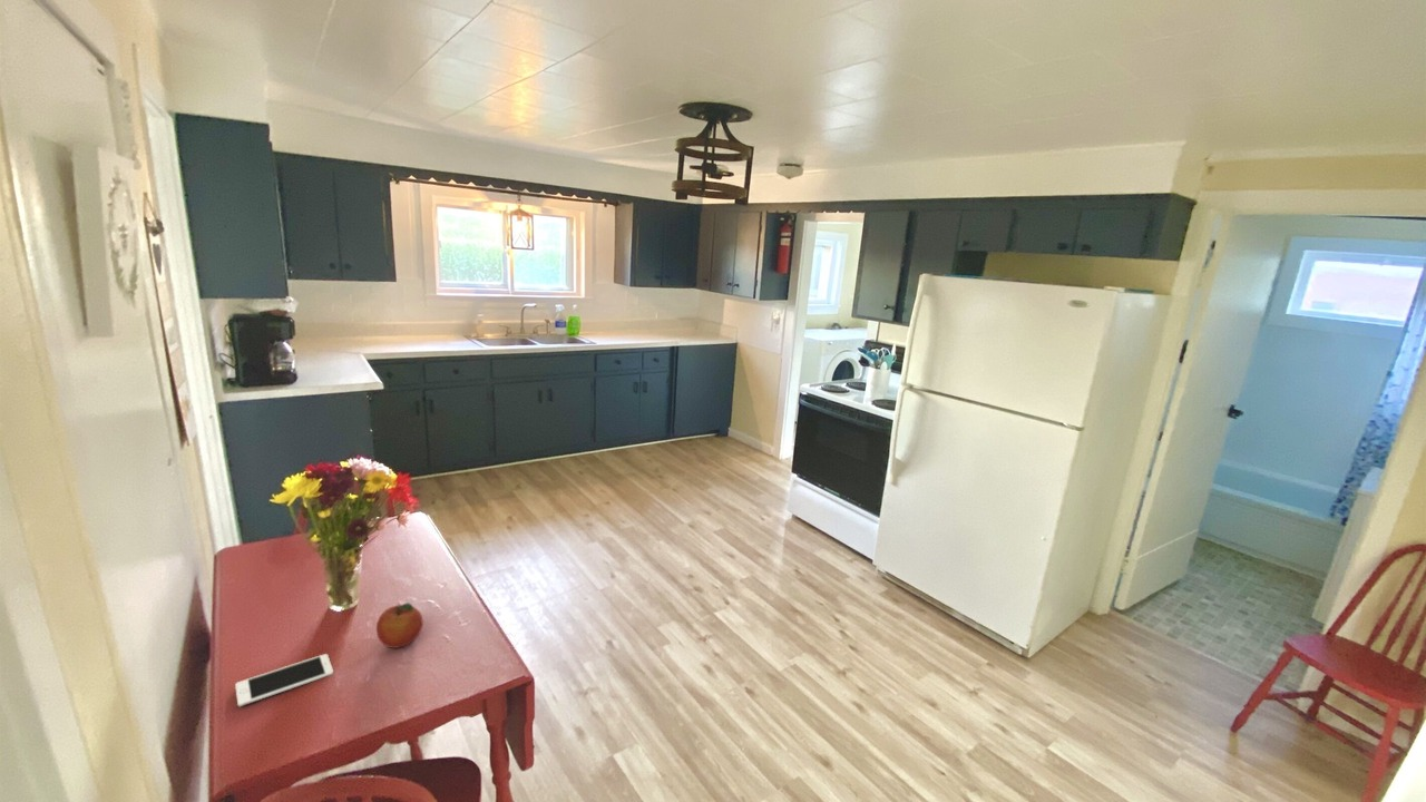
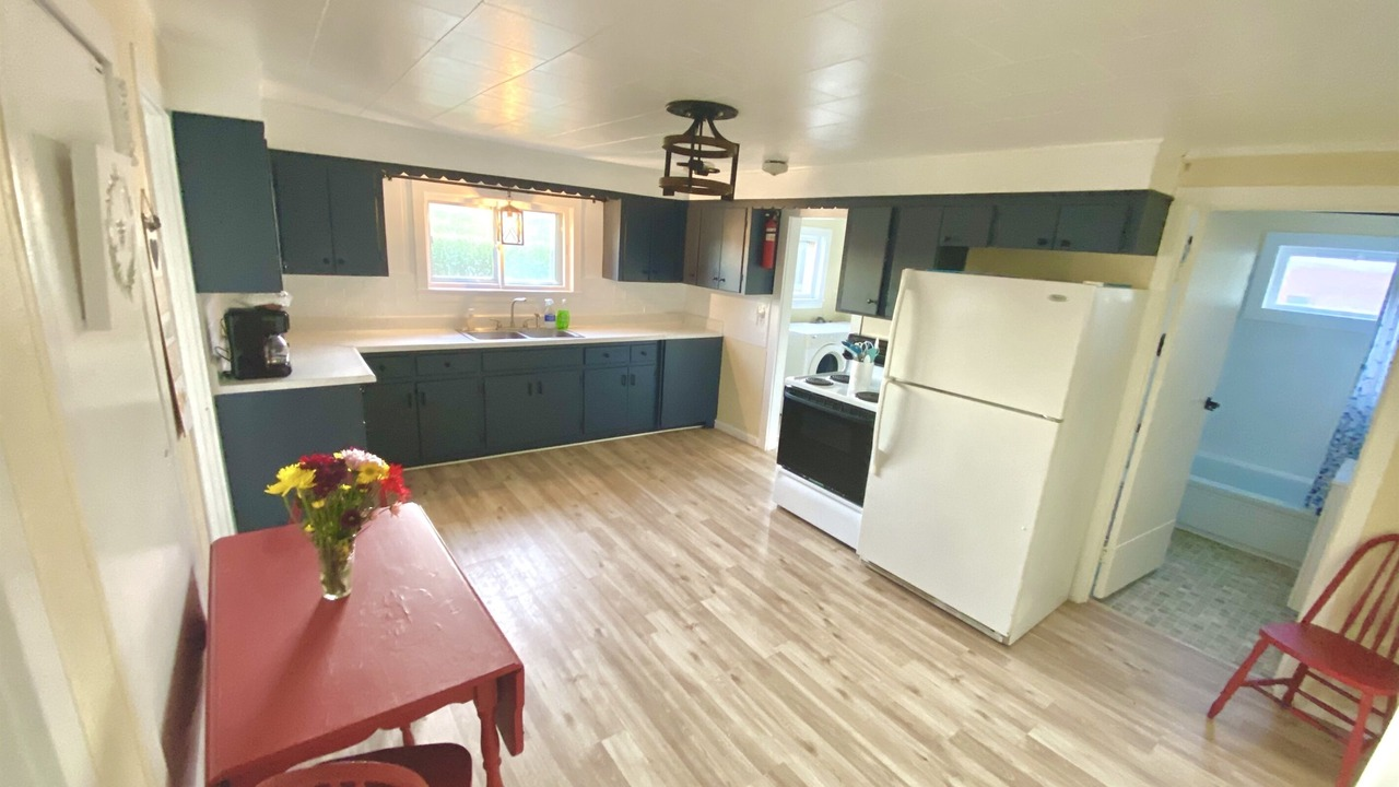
- cell phone [234,653,334,707]
- fruit [375,602,424,649]
